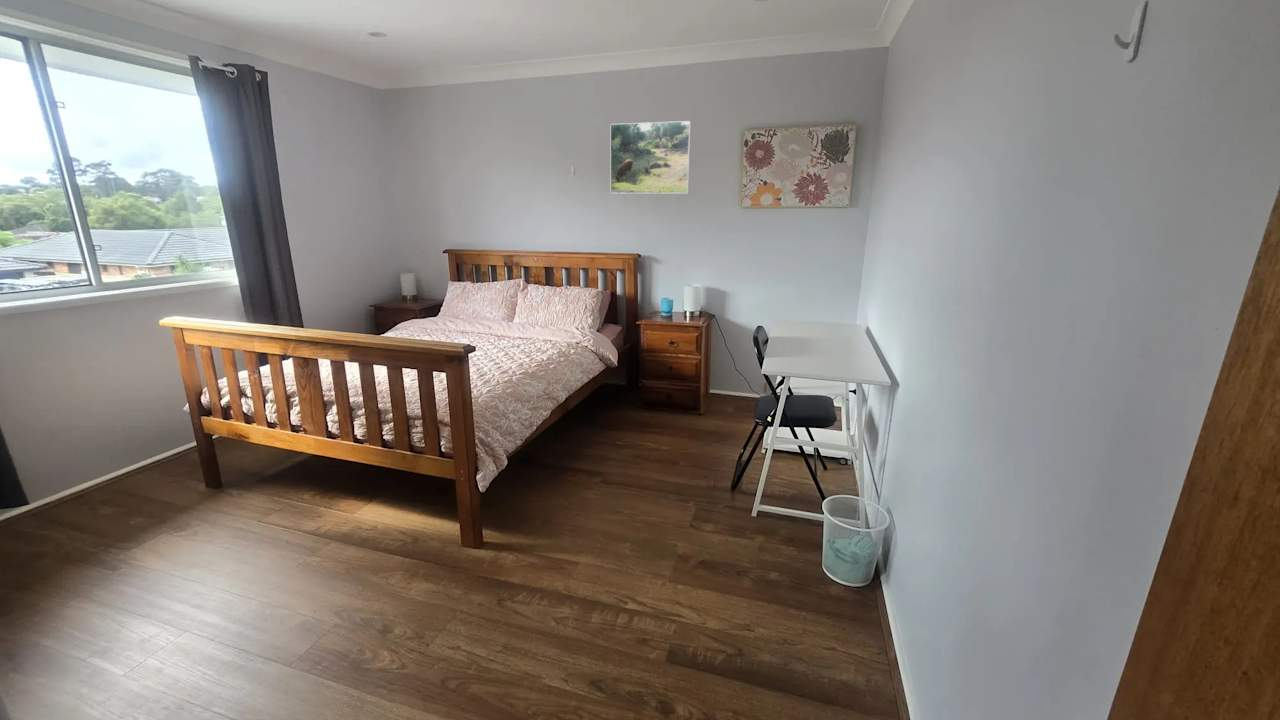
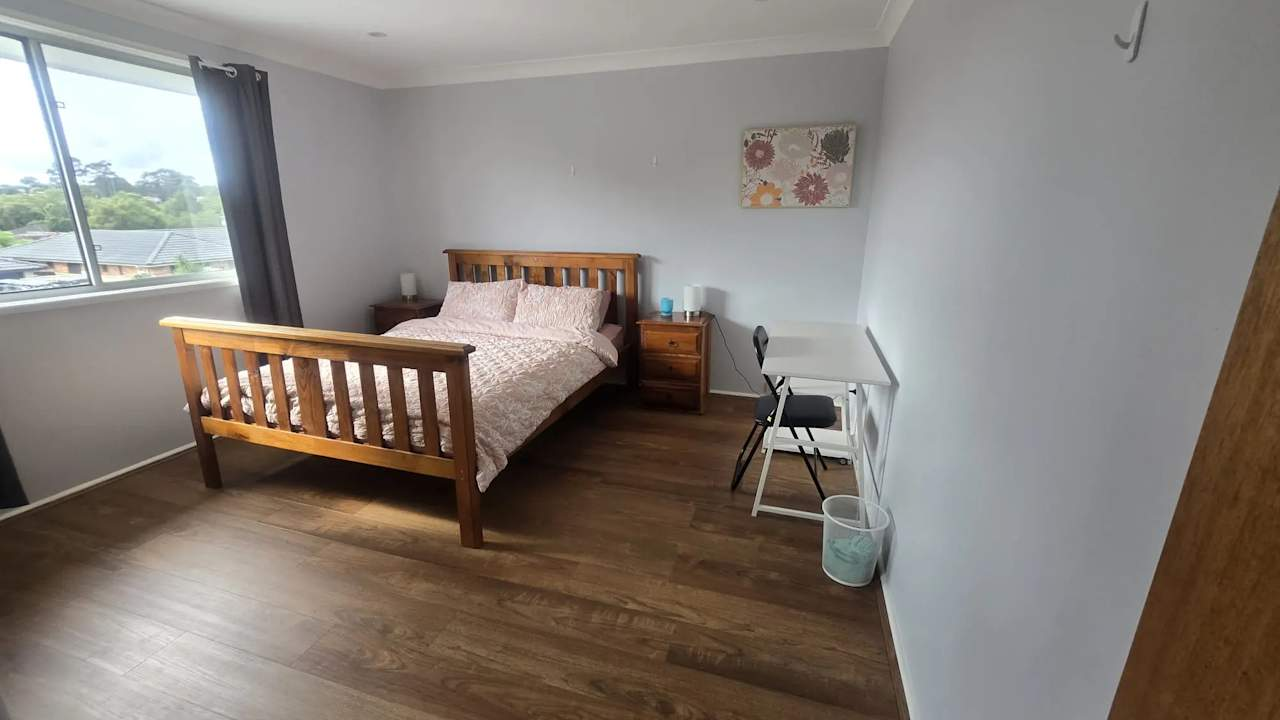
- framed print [609,120,692,195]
